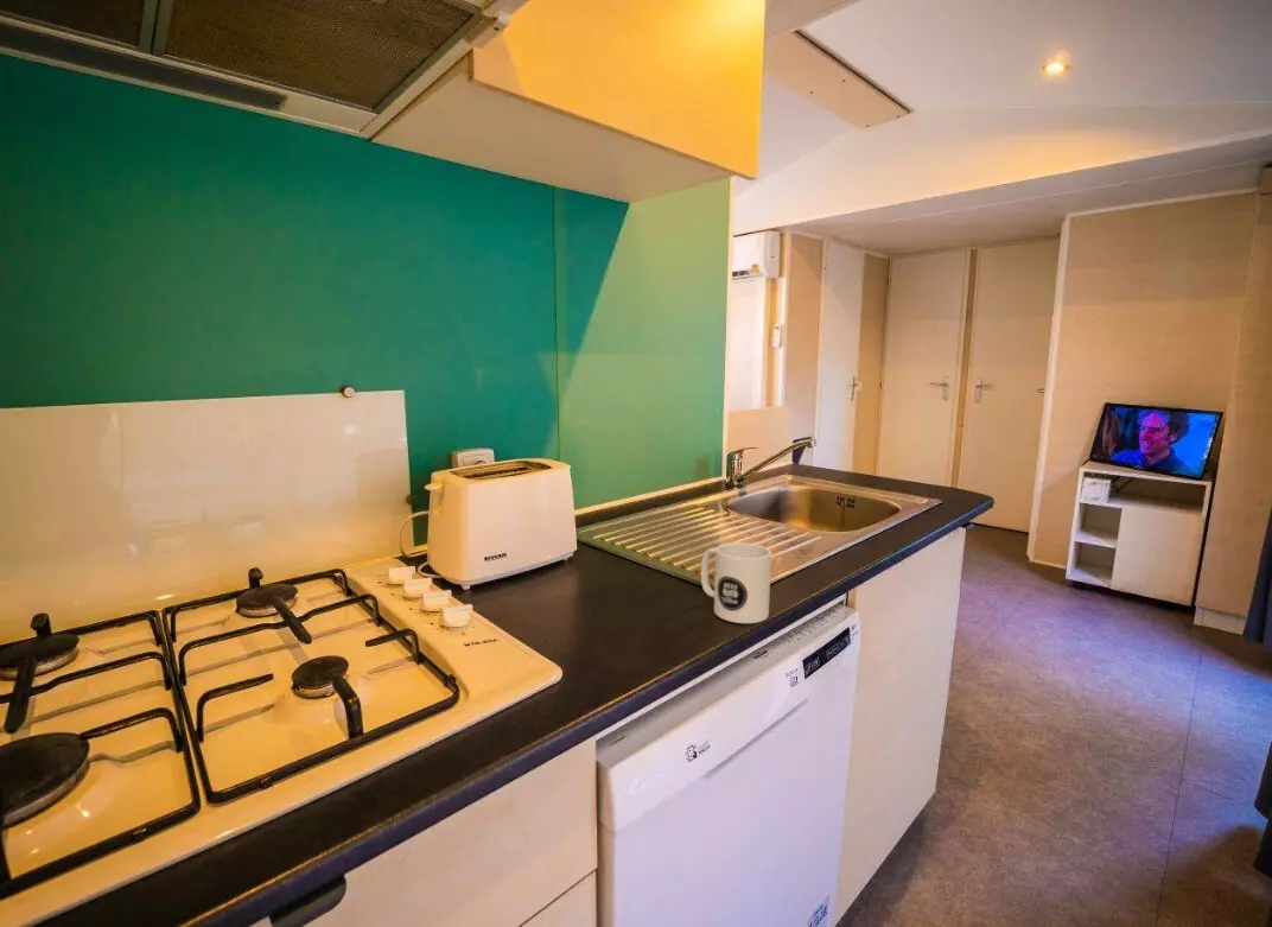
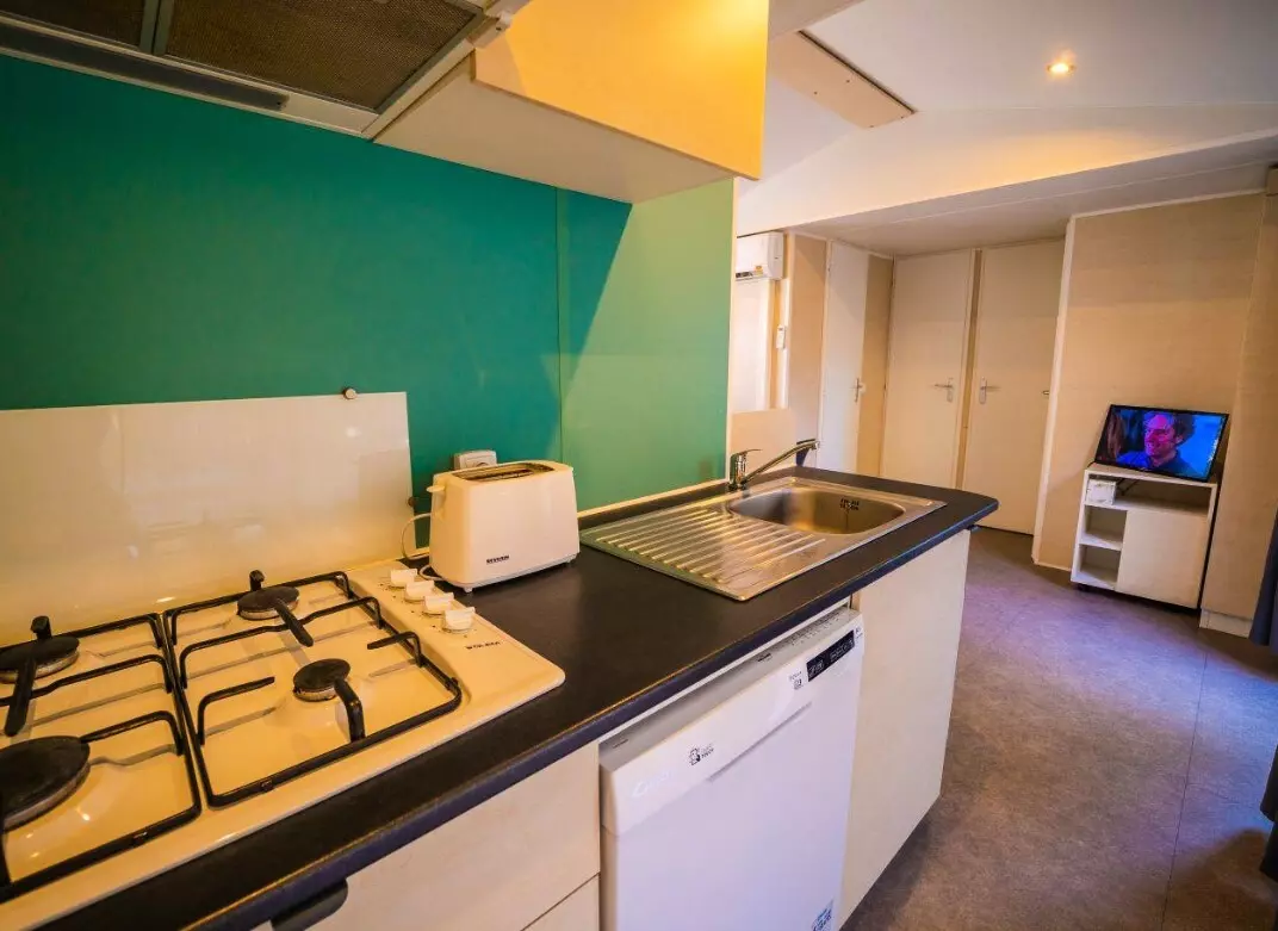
- mug [700,541,772,624]
